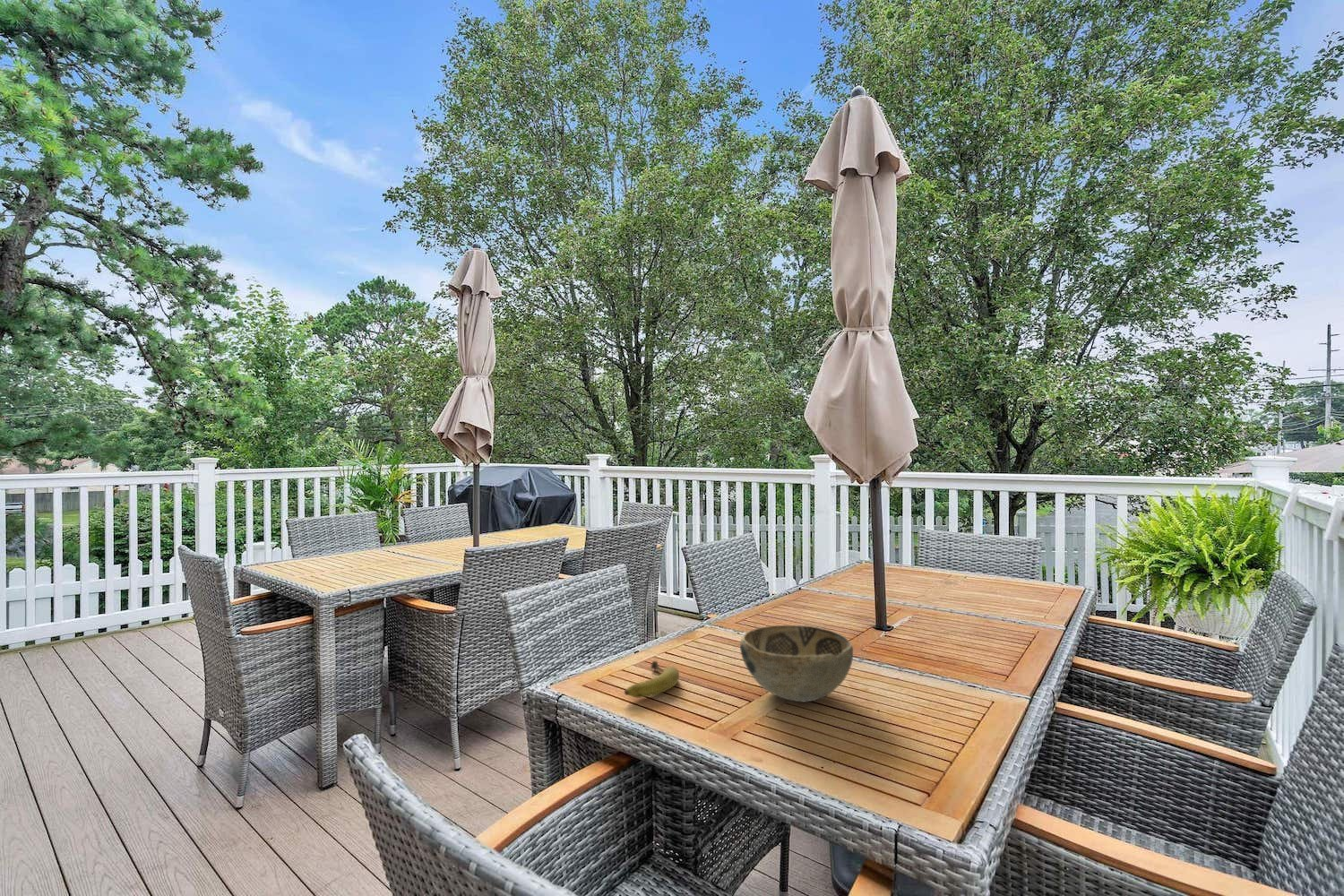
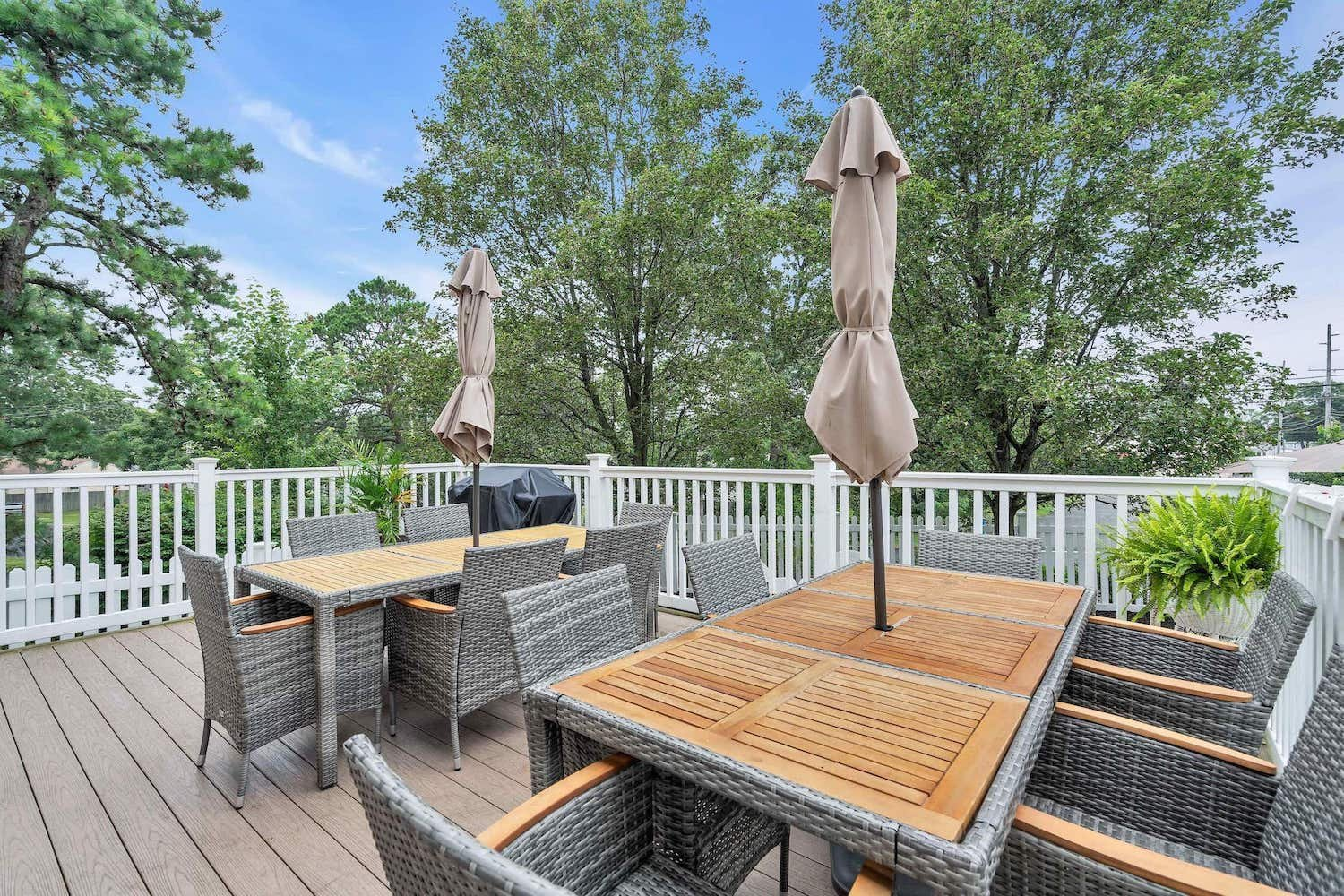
- fruit [624,660,680,699]
- decorative bowl [739,625,854,702]
